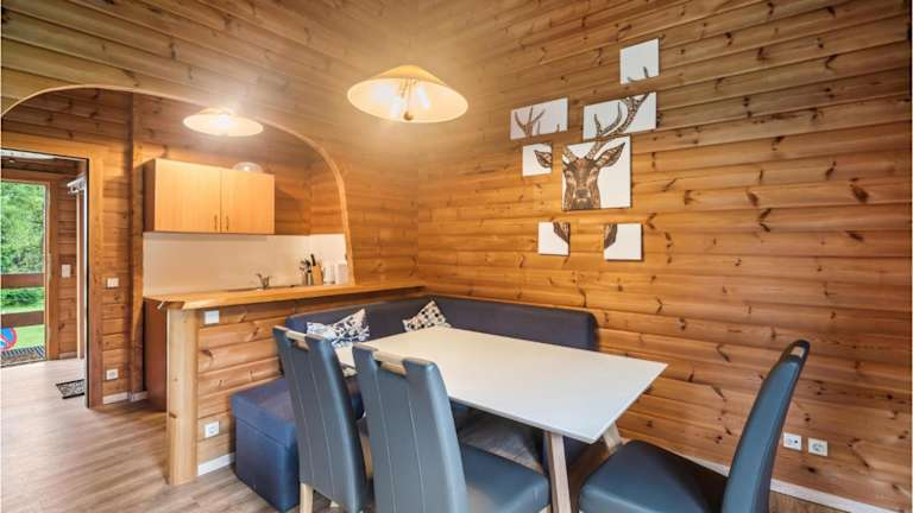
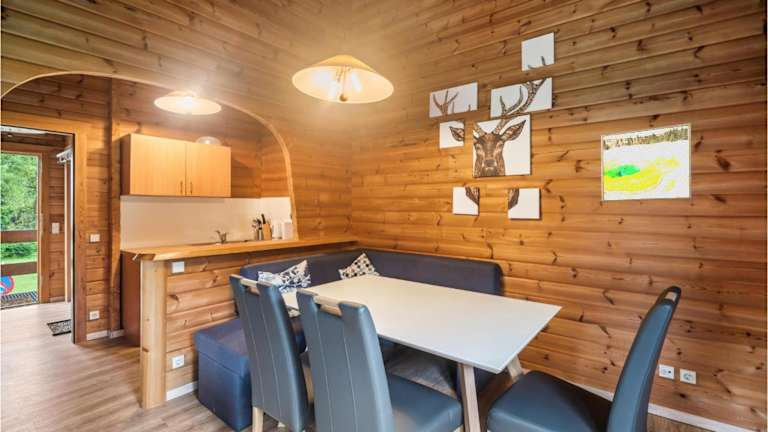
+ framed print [600,122,693,202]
